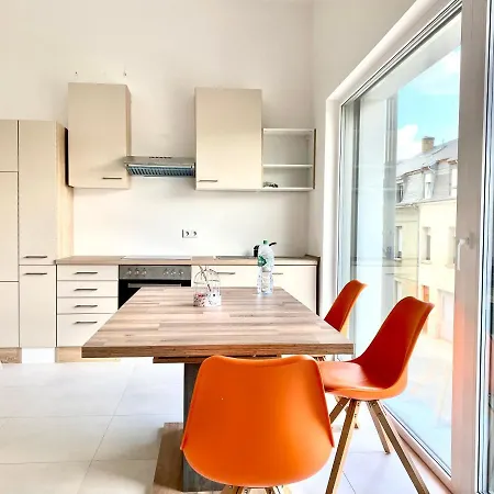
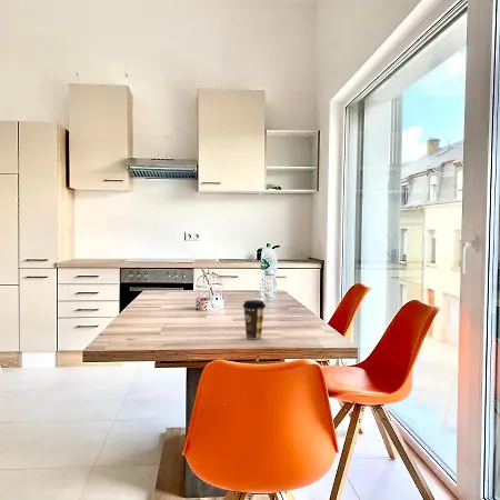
+ coffee cup [242,299,267,340]
